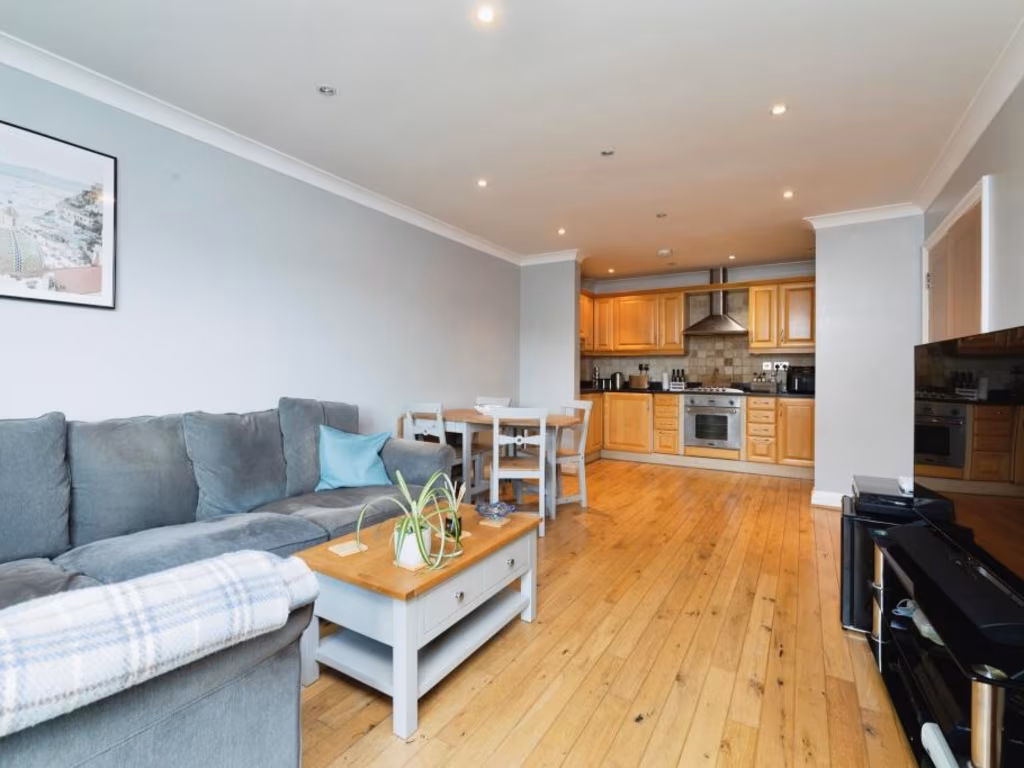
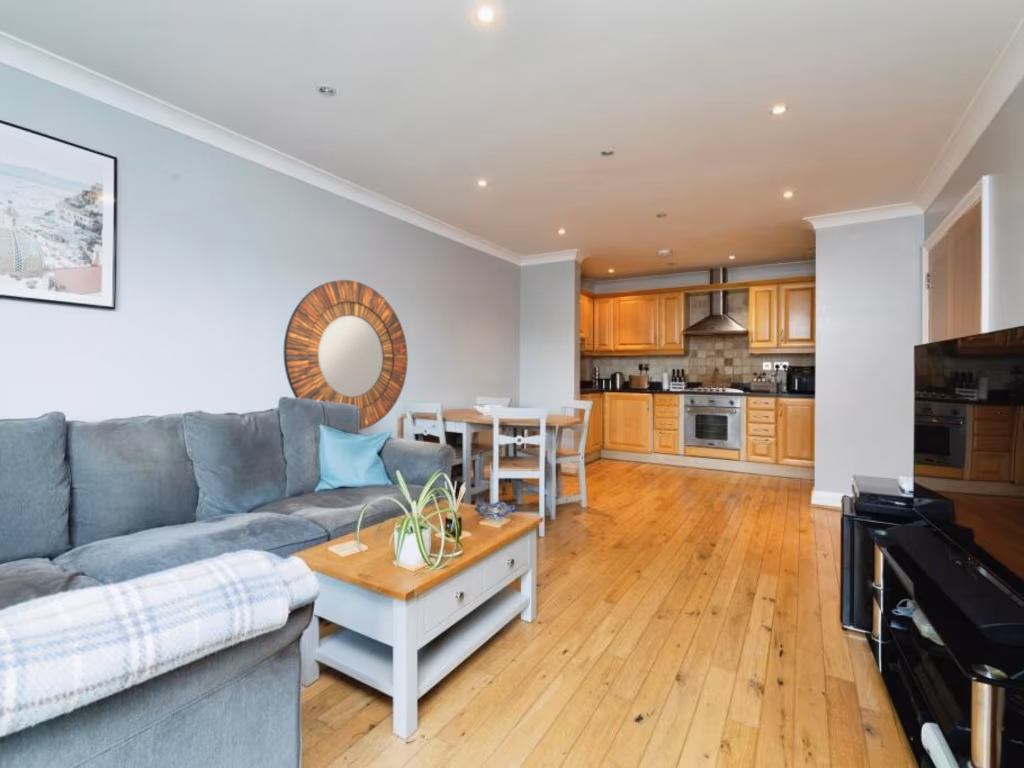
+ home mirror [283,279,409,431]
